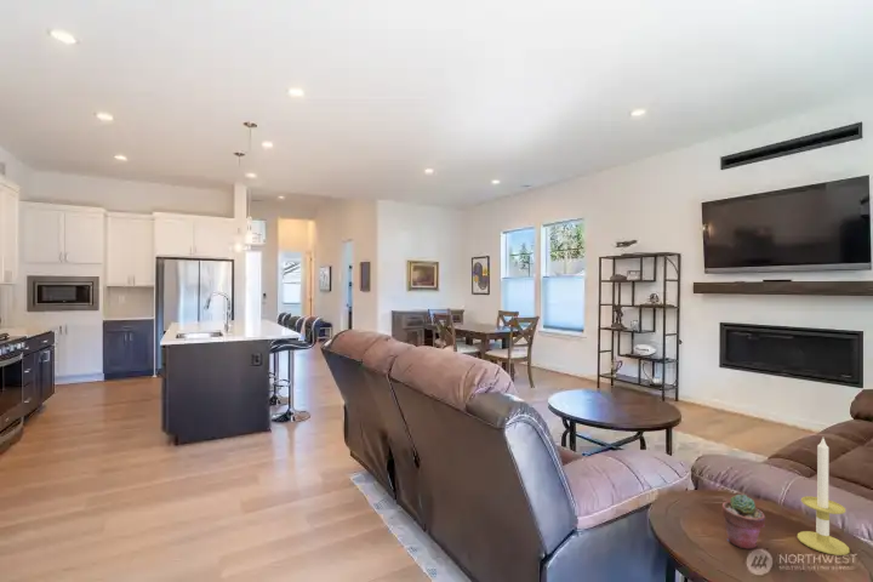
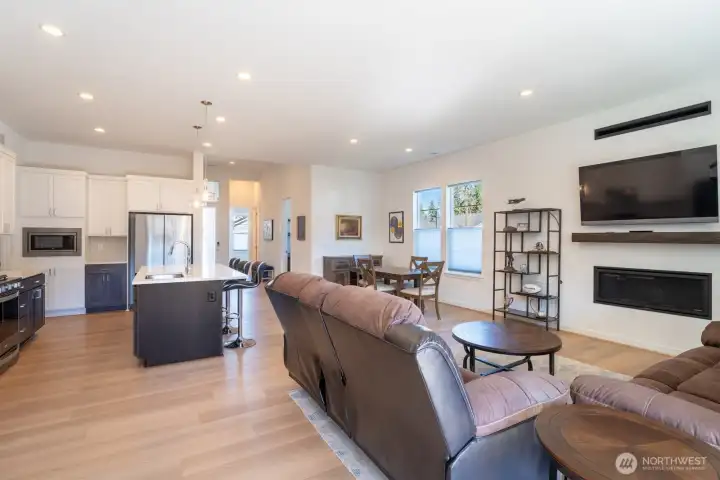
- potted succulent [721,493,766,550]
- candle [797,438,851,557]
